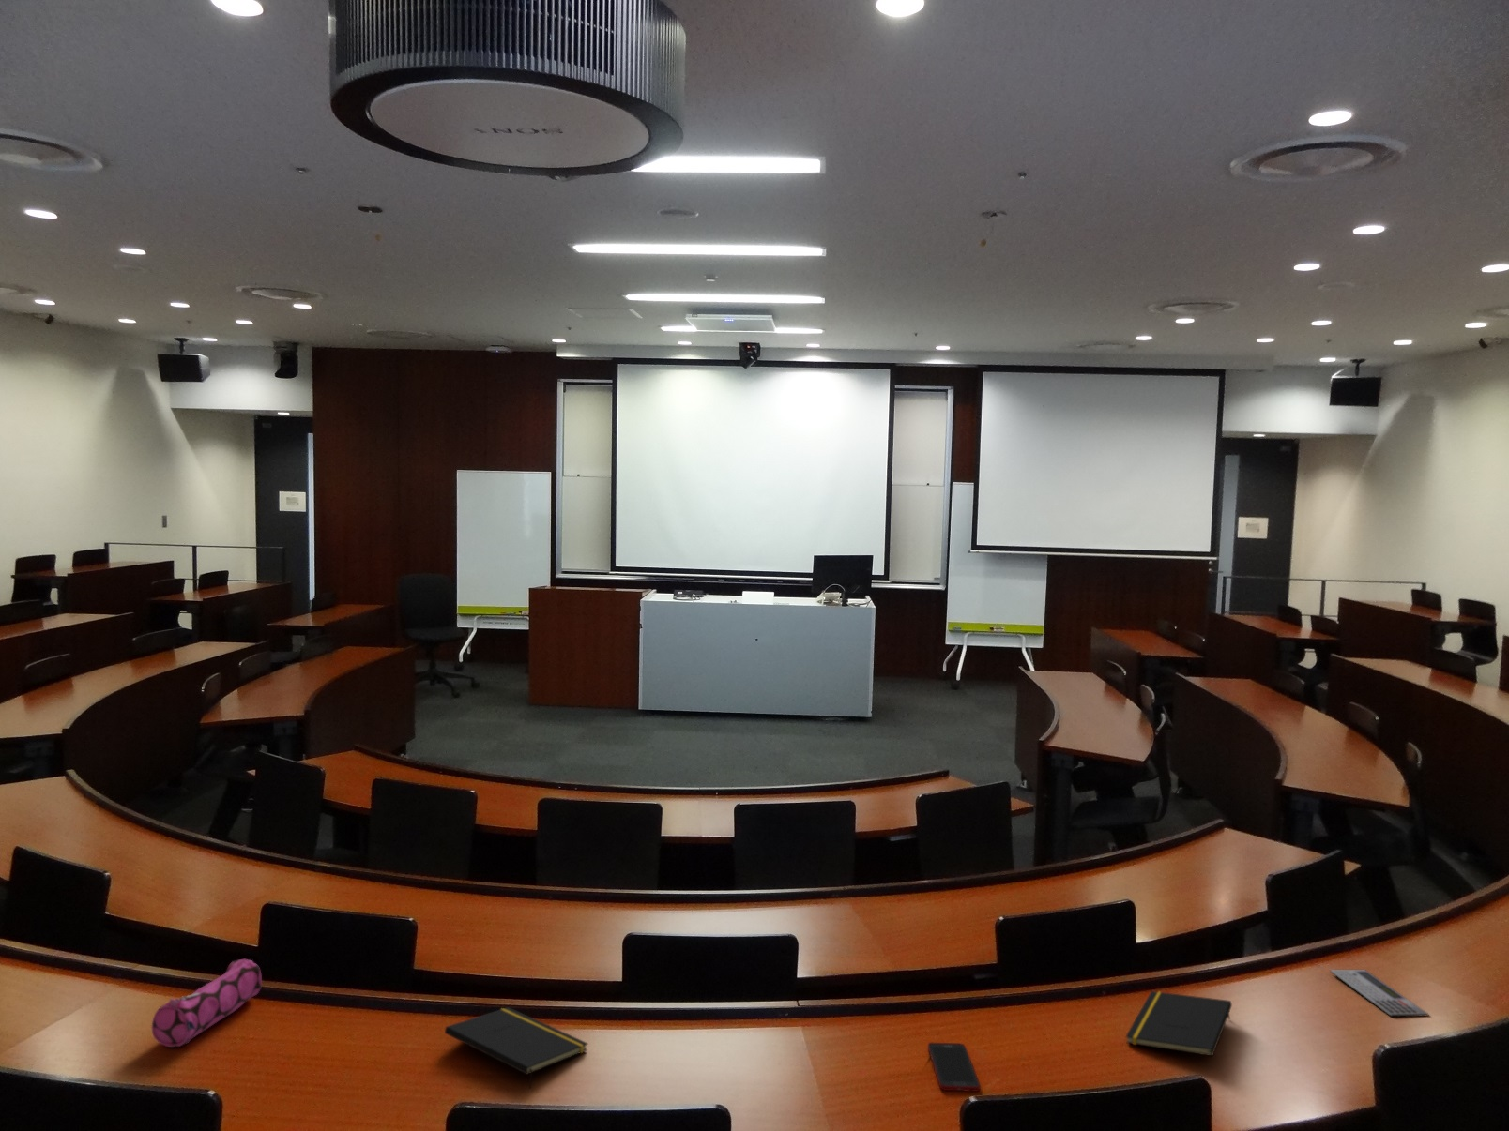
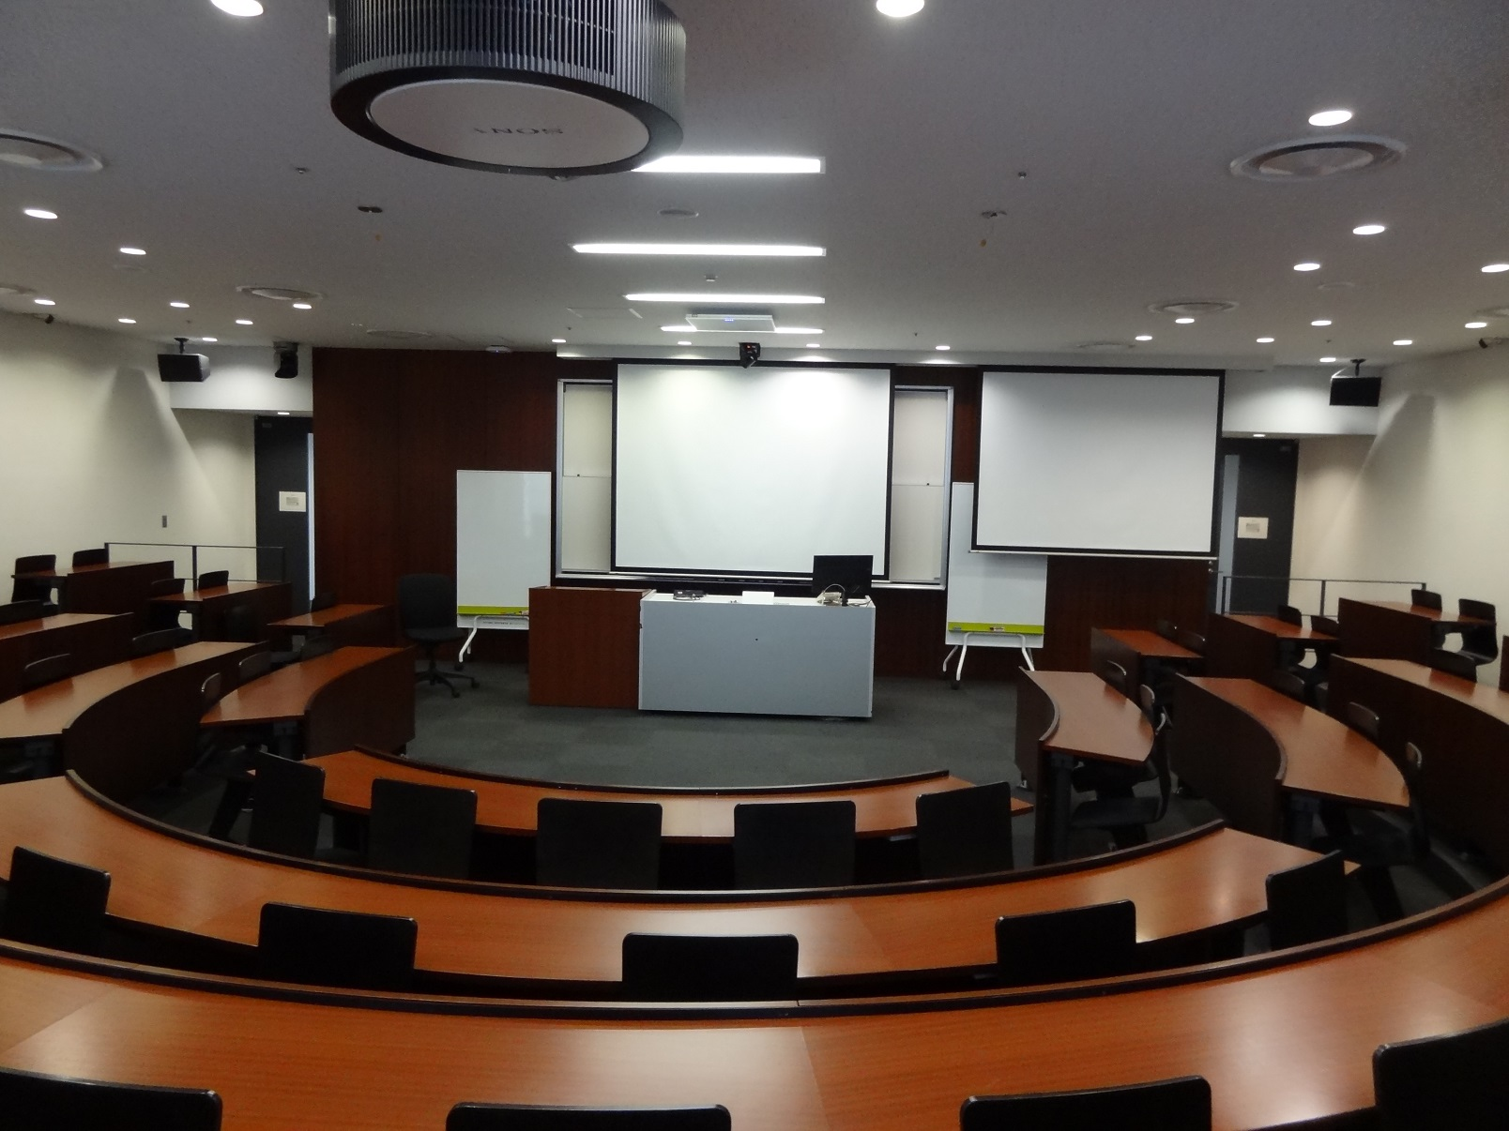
- notepad [444,1006,589,1089]
- pencil case [151,959,263,1049]
- calculator [1328,968,1431,1017]
- cell phone [927,1042,981,1093]
- notepad [1125,991,1233,1057]
